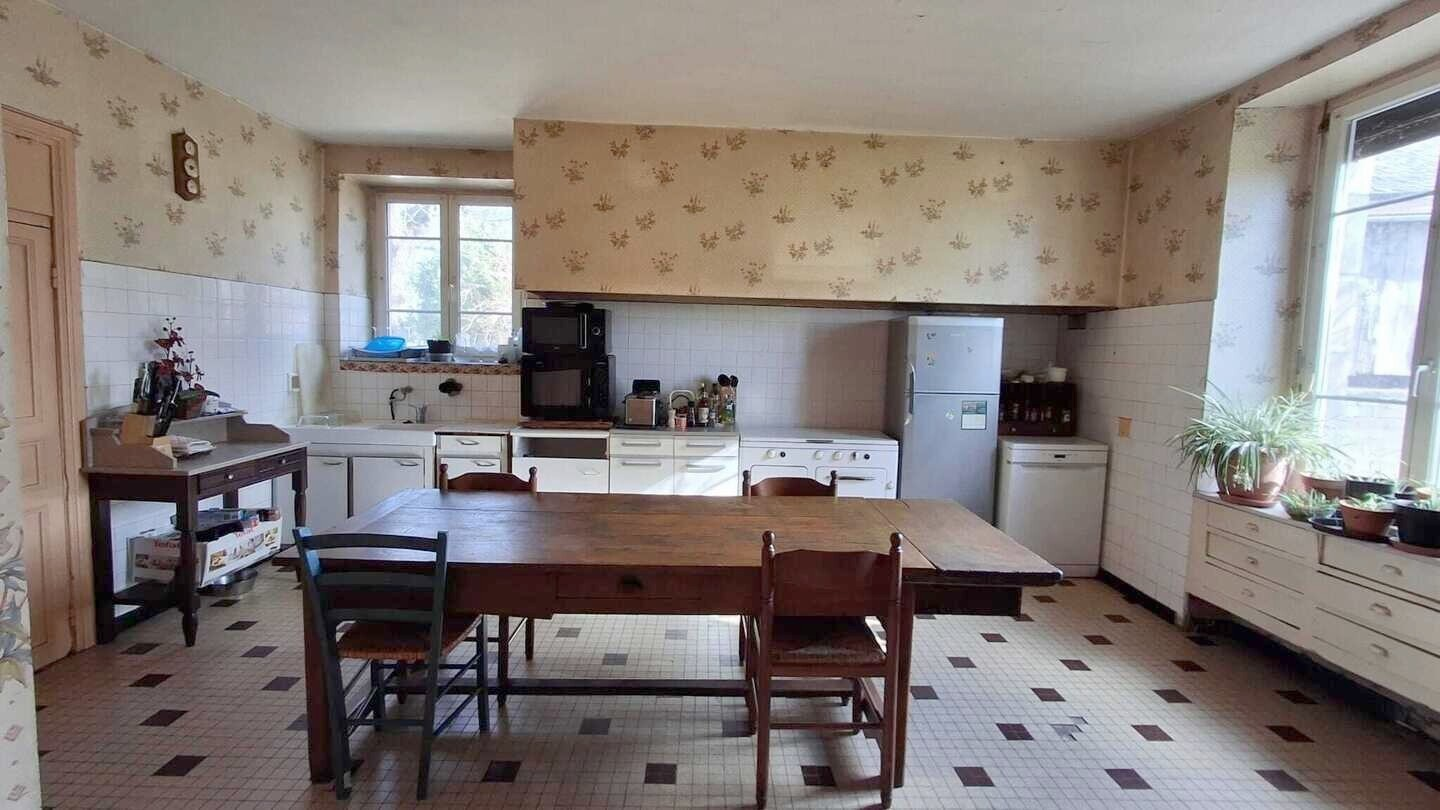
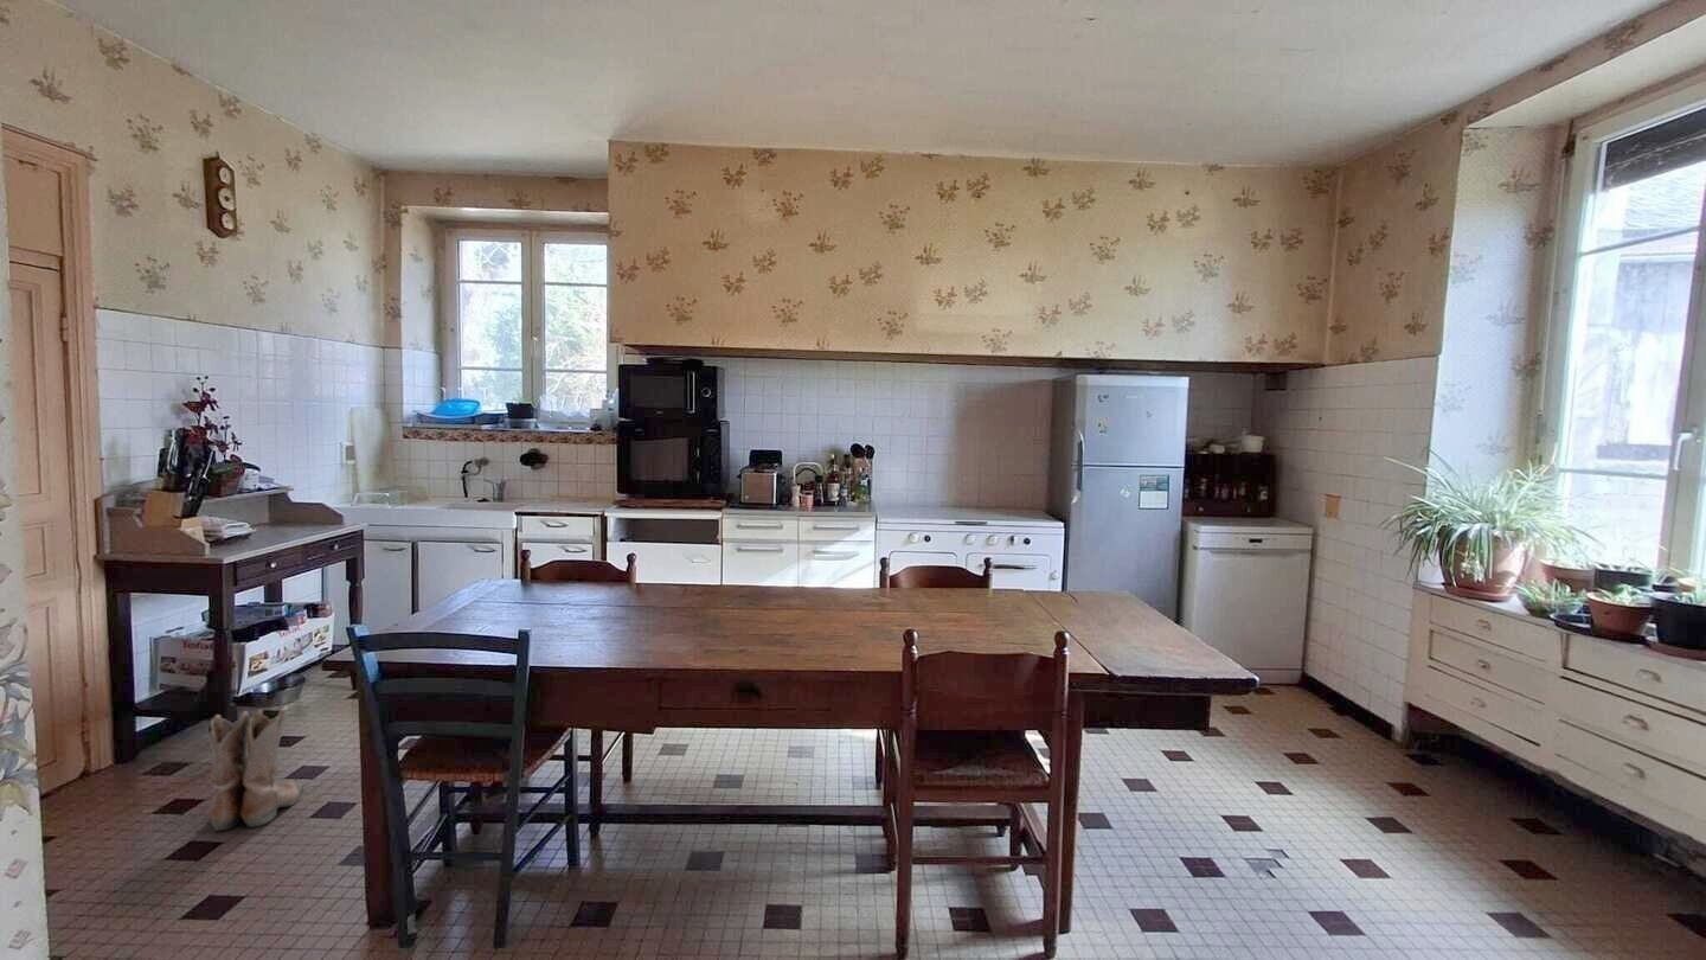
+ boots [204,709,306,832]
